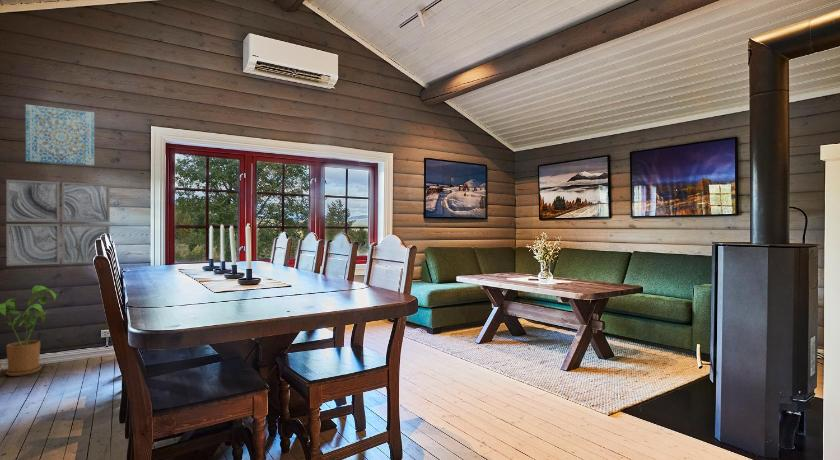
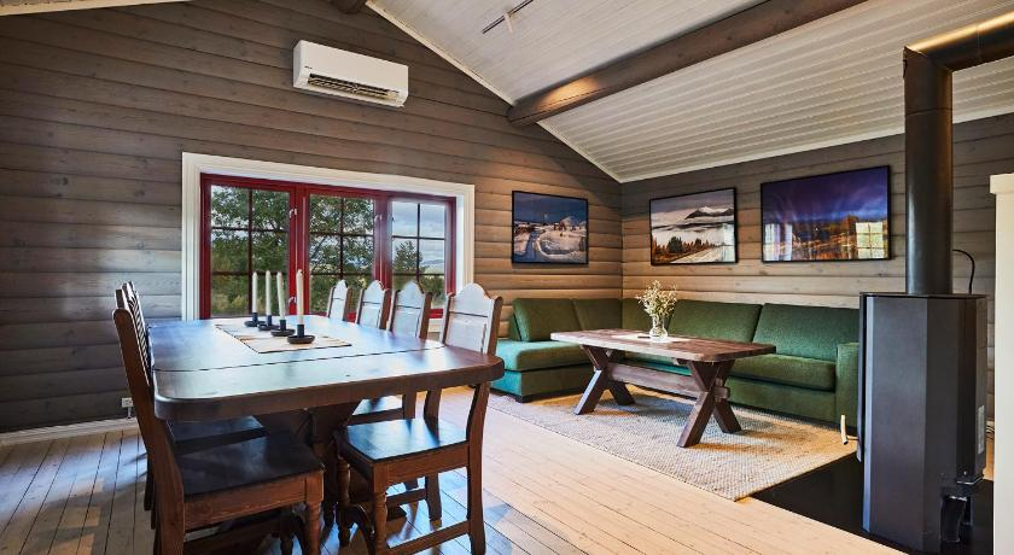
- wall art [5,179,111,267]
- house plant [0,285,59,377]
- wall art [25,104,95,167]
